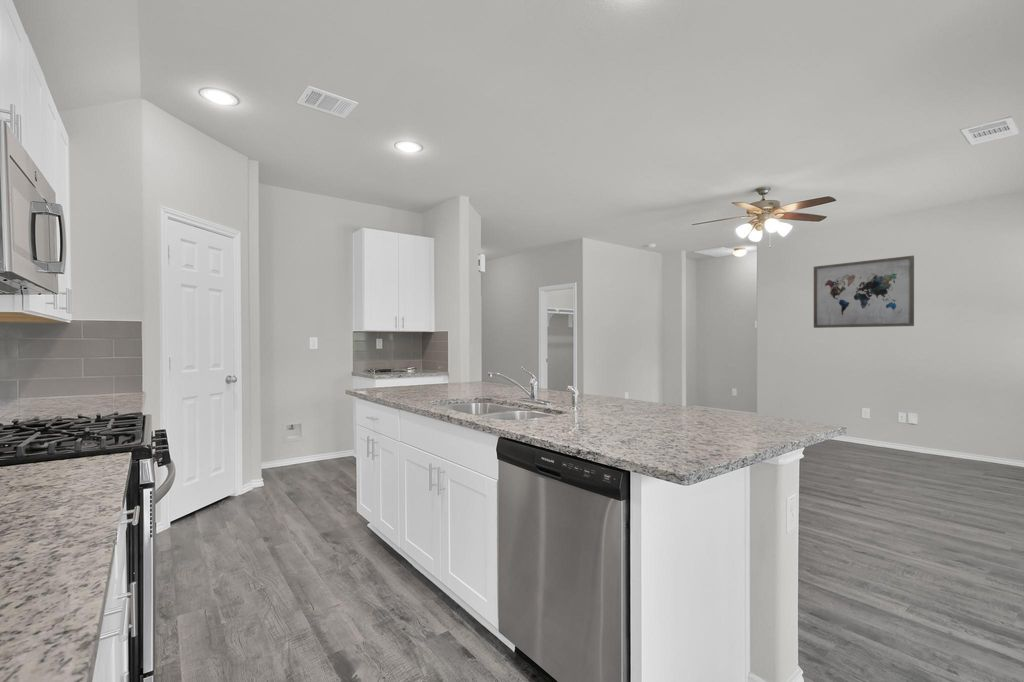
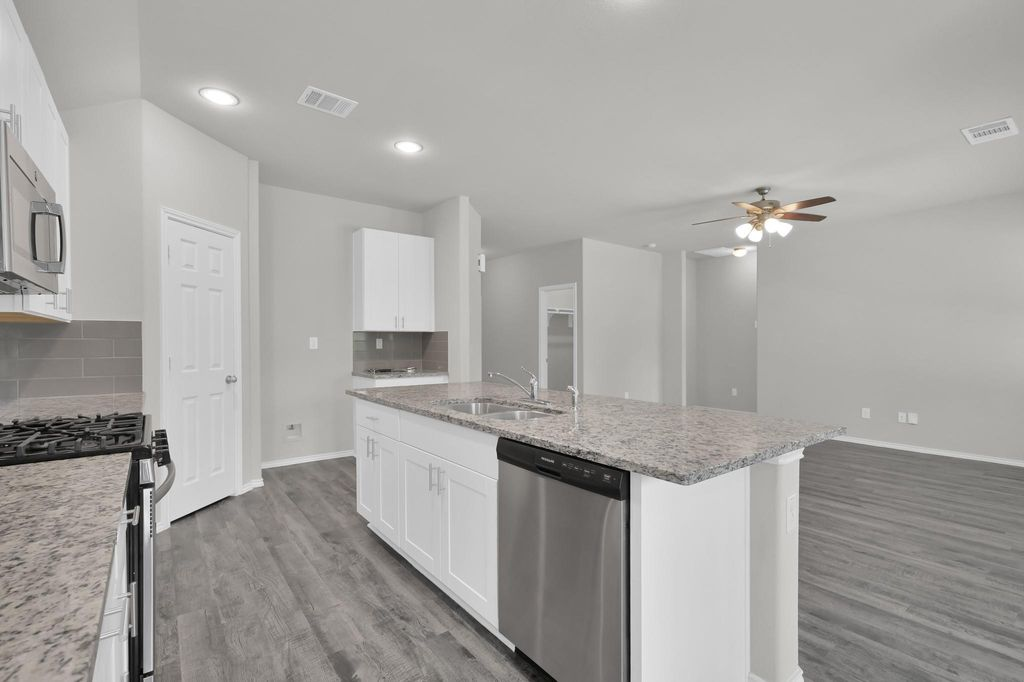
- wall art [813,255,915,329]
